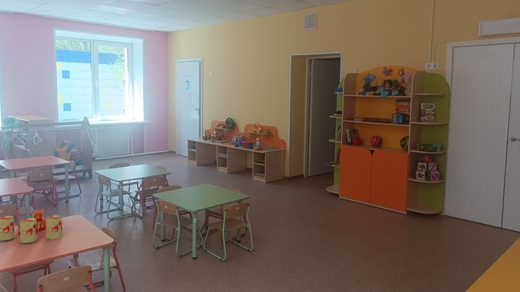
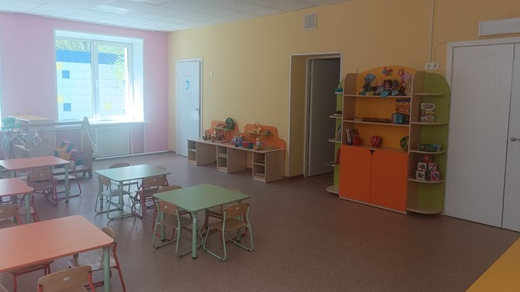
- dice [0,209,63,244]
